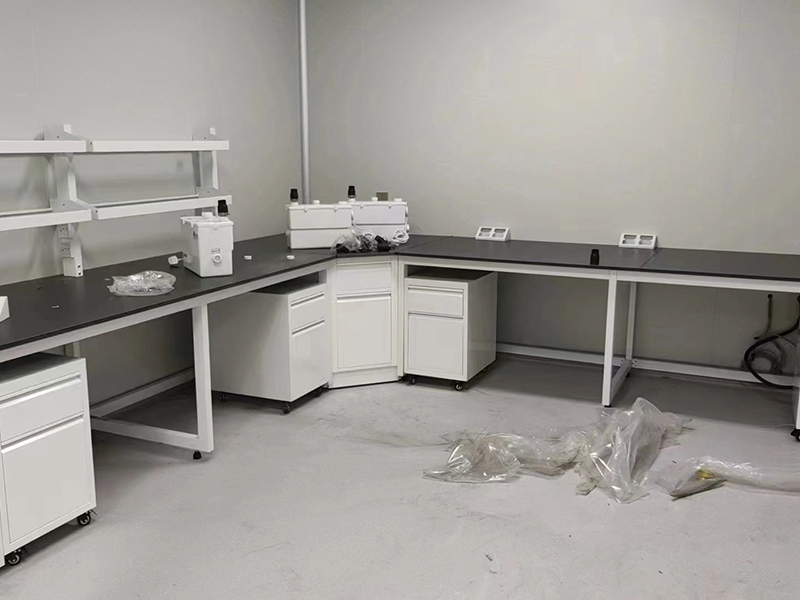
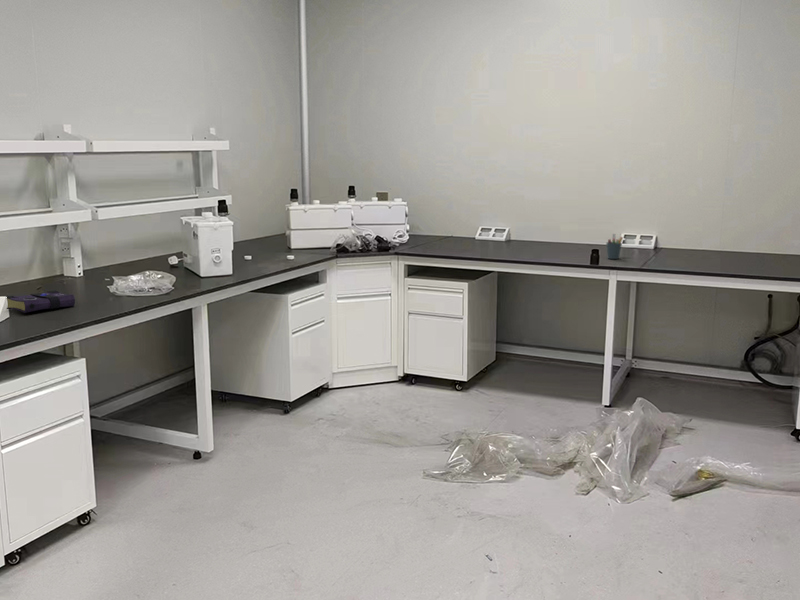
+ pen holder [605,233,624,260]
+ book [5,289,76,314]
